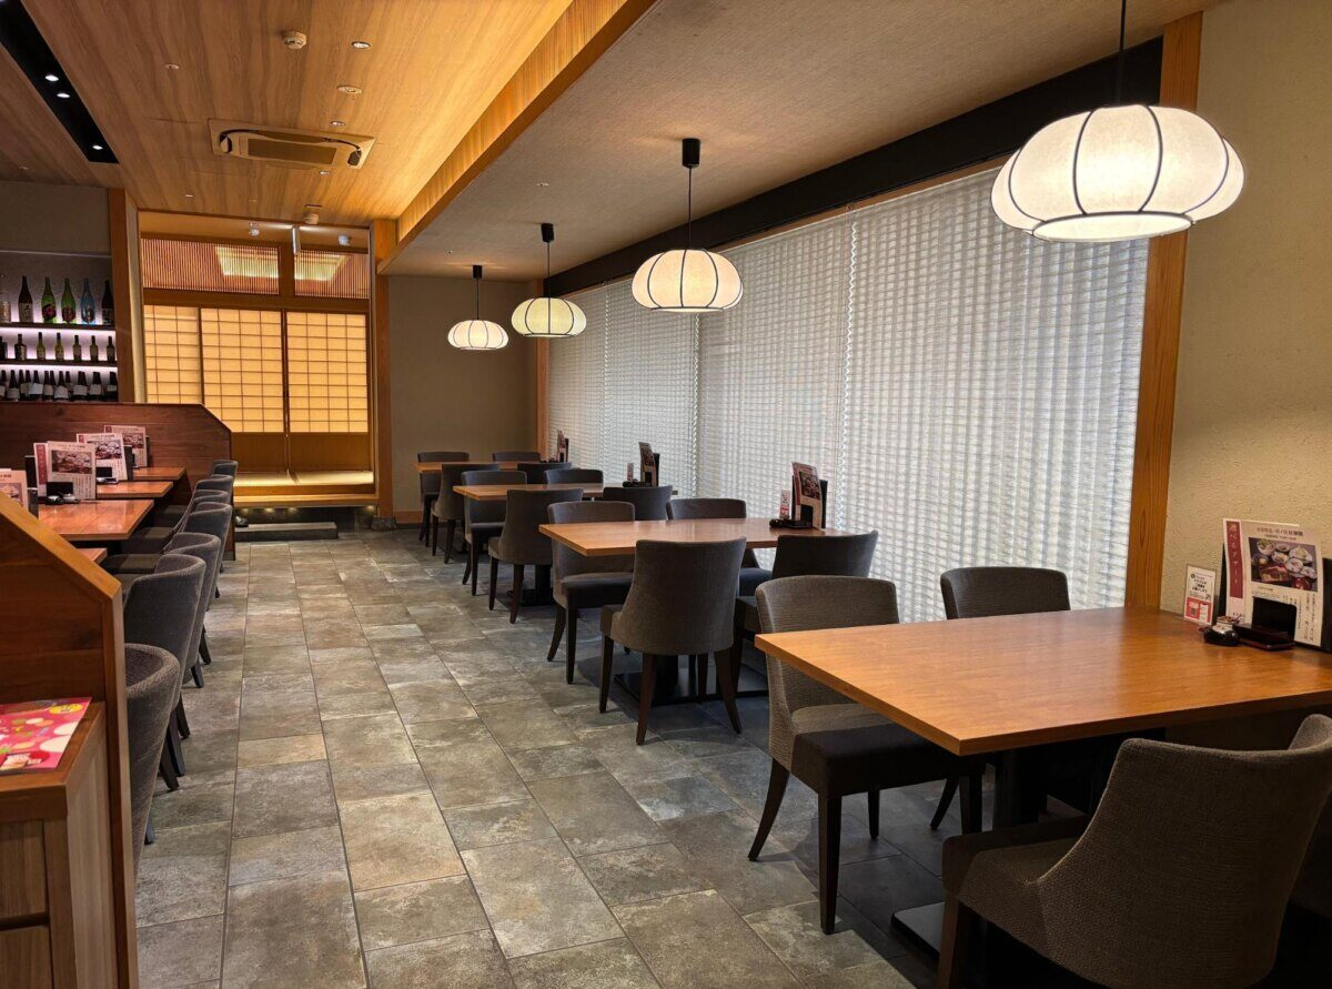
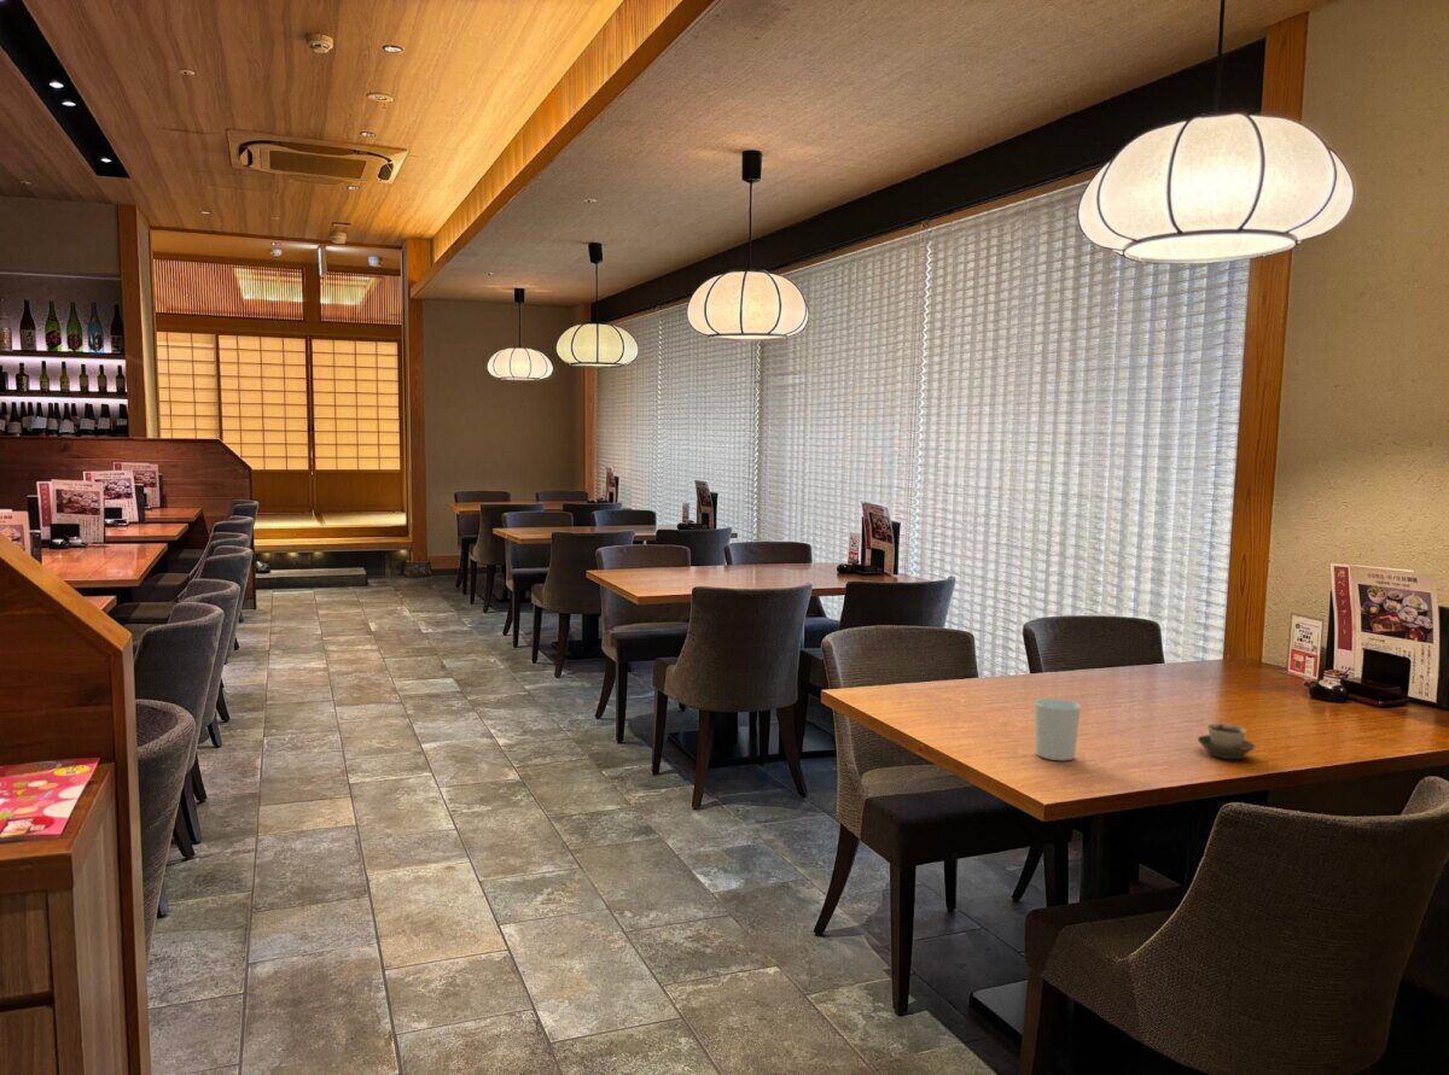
+ cup [1197,723,1256,760]
+ cup [1034,697,1082,761]
